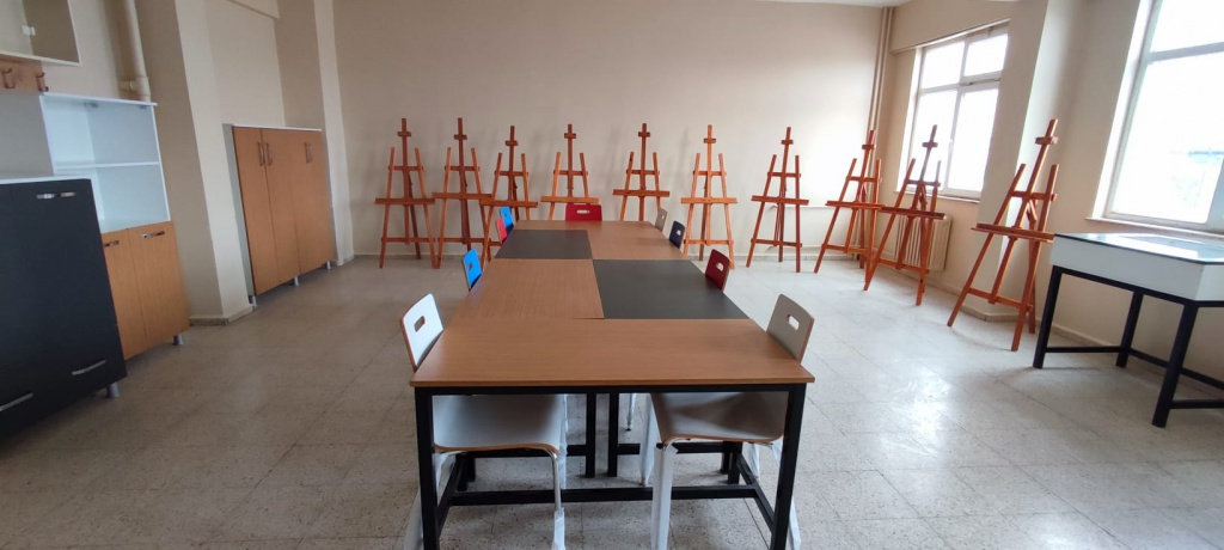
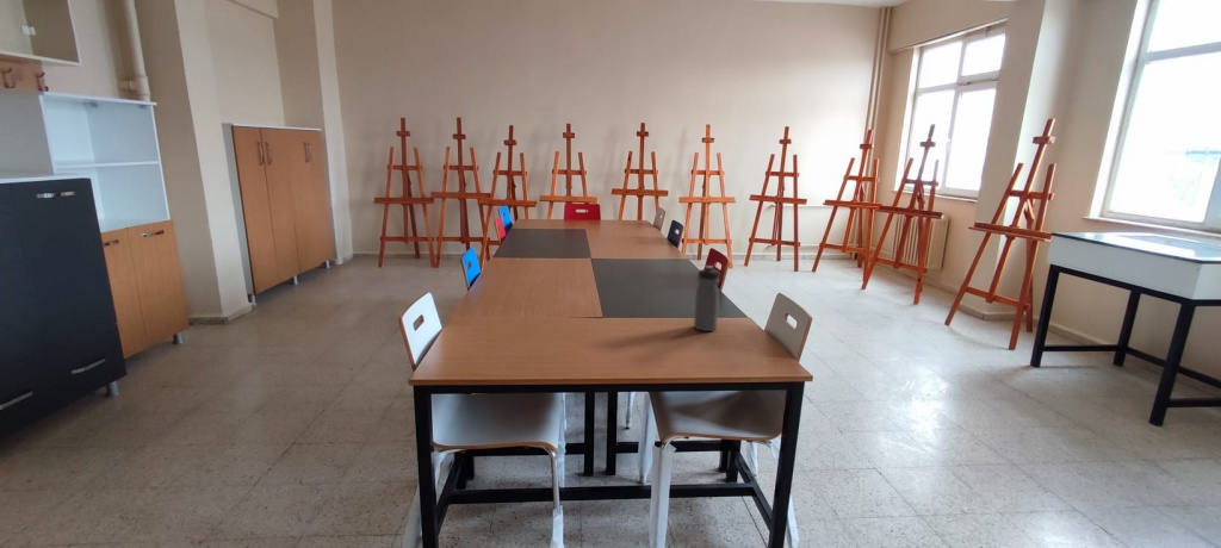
+ water bottle [693,264,720,332]
